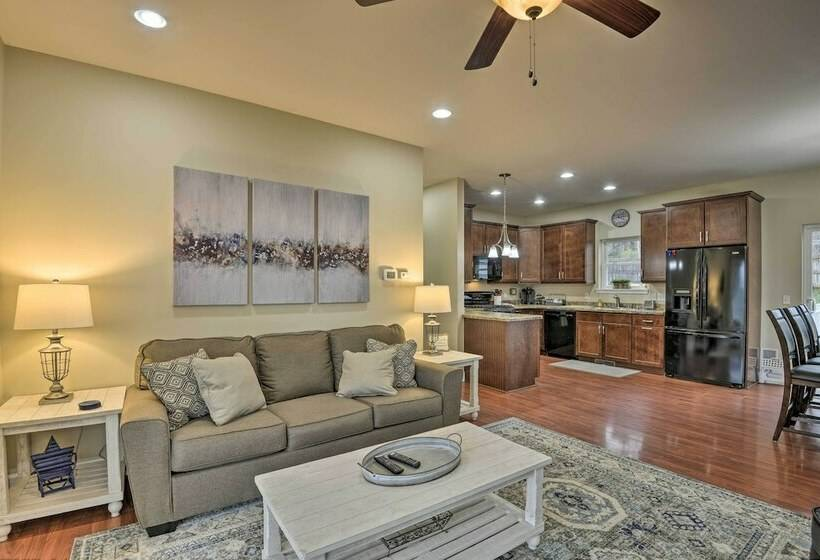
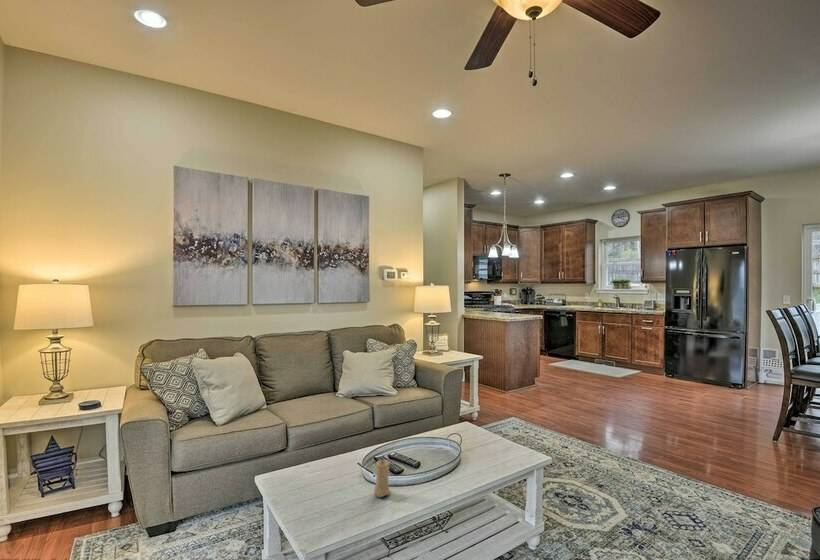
+ candle [373,459,392,498]
